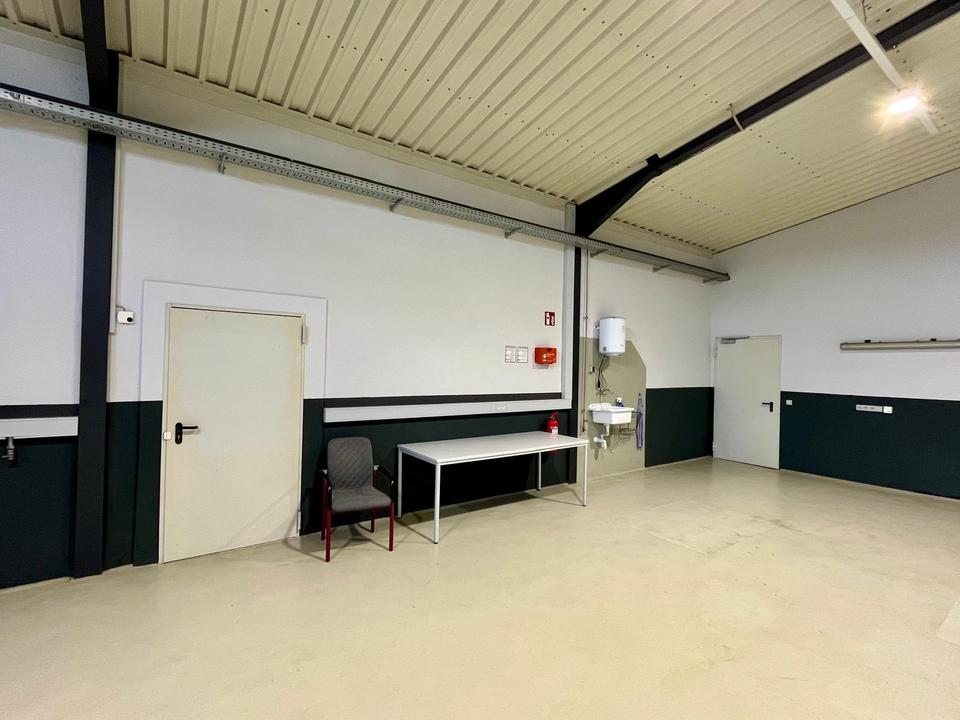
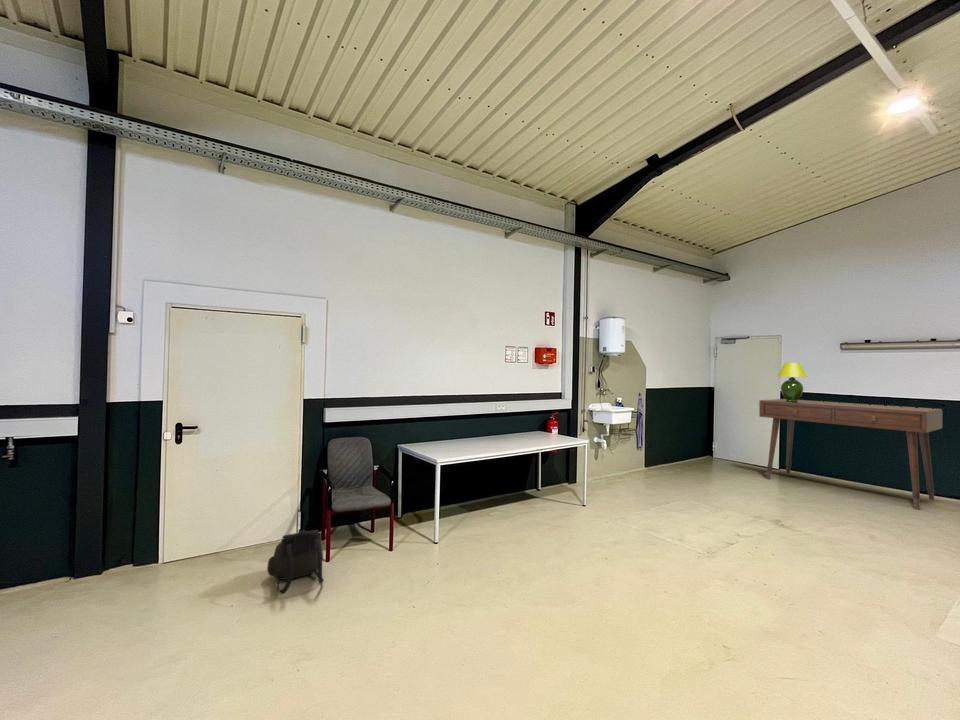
+ backpack [266,529,325,595]
+ desk [758,398,943,511]
+ table lamp [777,362,808,402]
